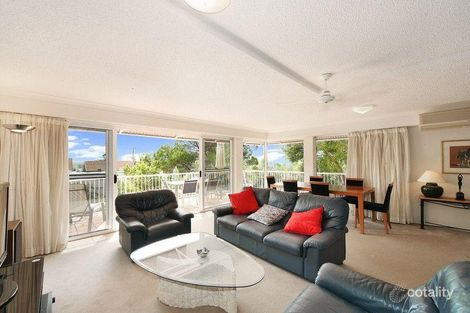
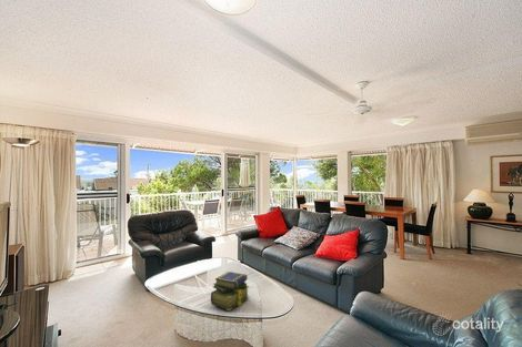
+ stack of books [210,271,250,312]
